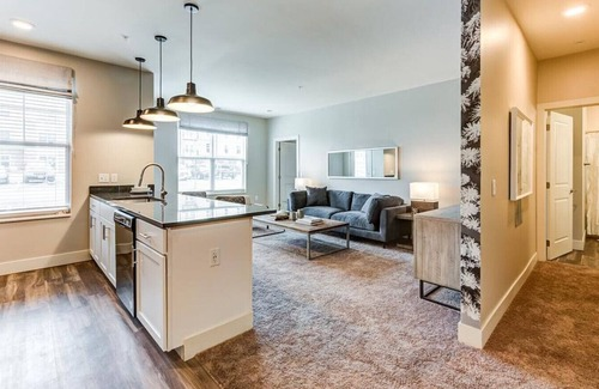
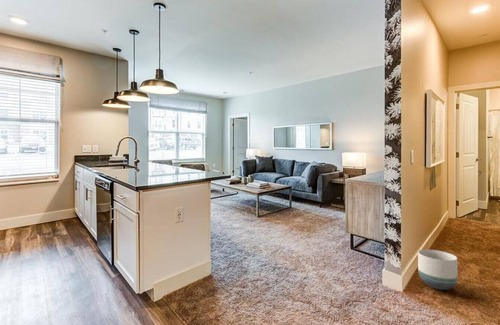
+ planter [417,248,459,291]
